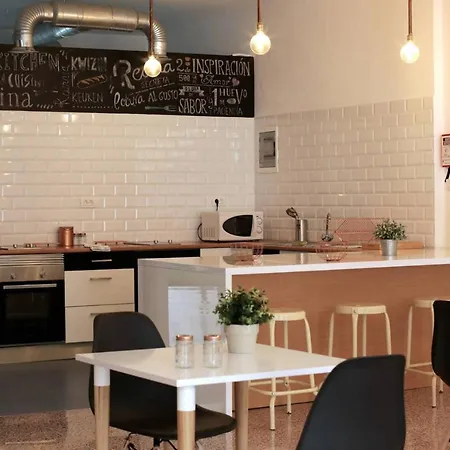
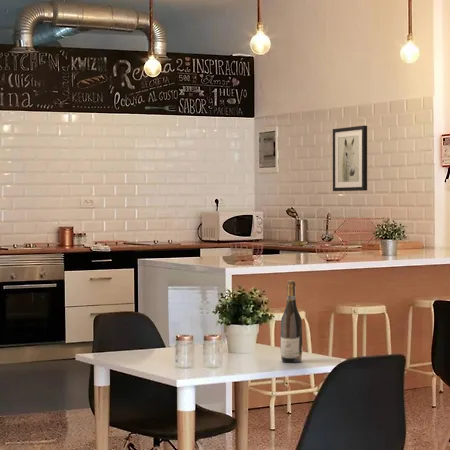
+ wall art [332,125,368,192]
+ wine bottle [279,280,304,363]
